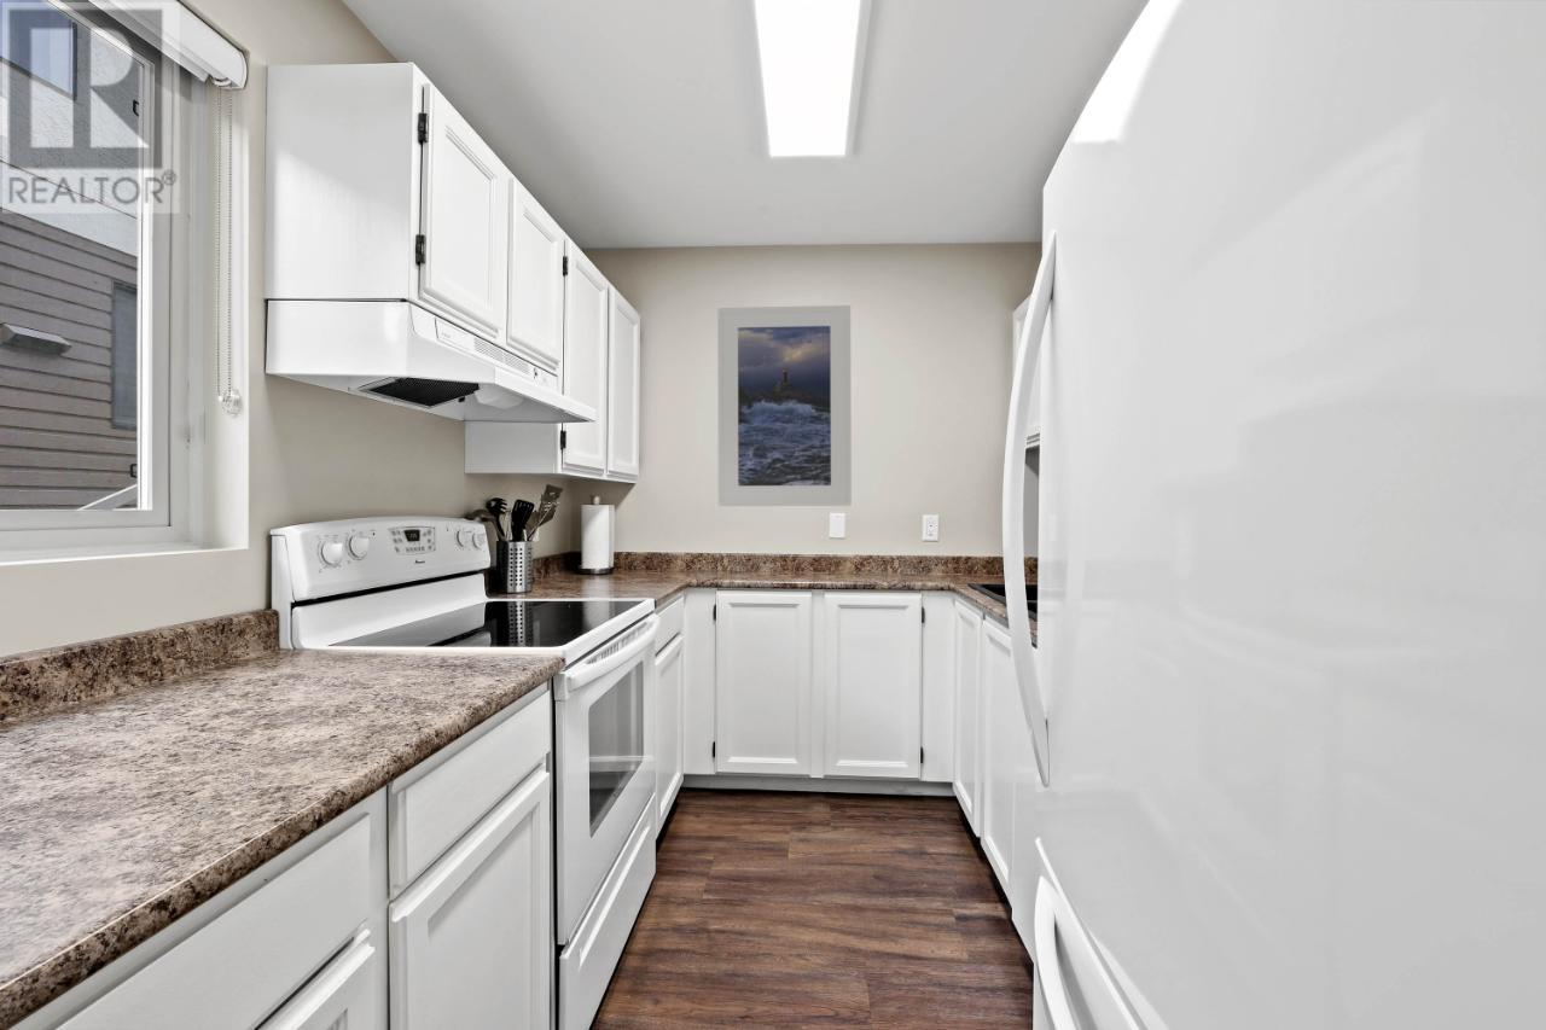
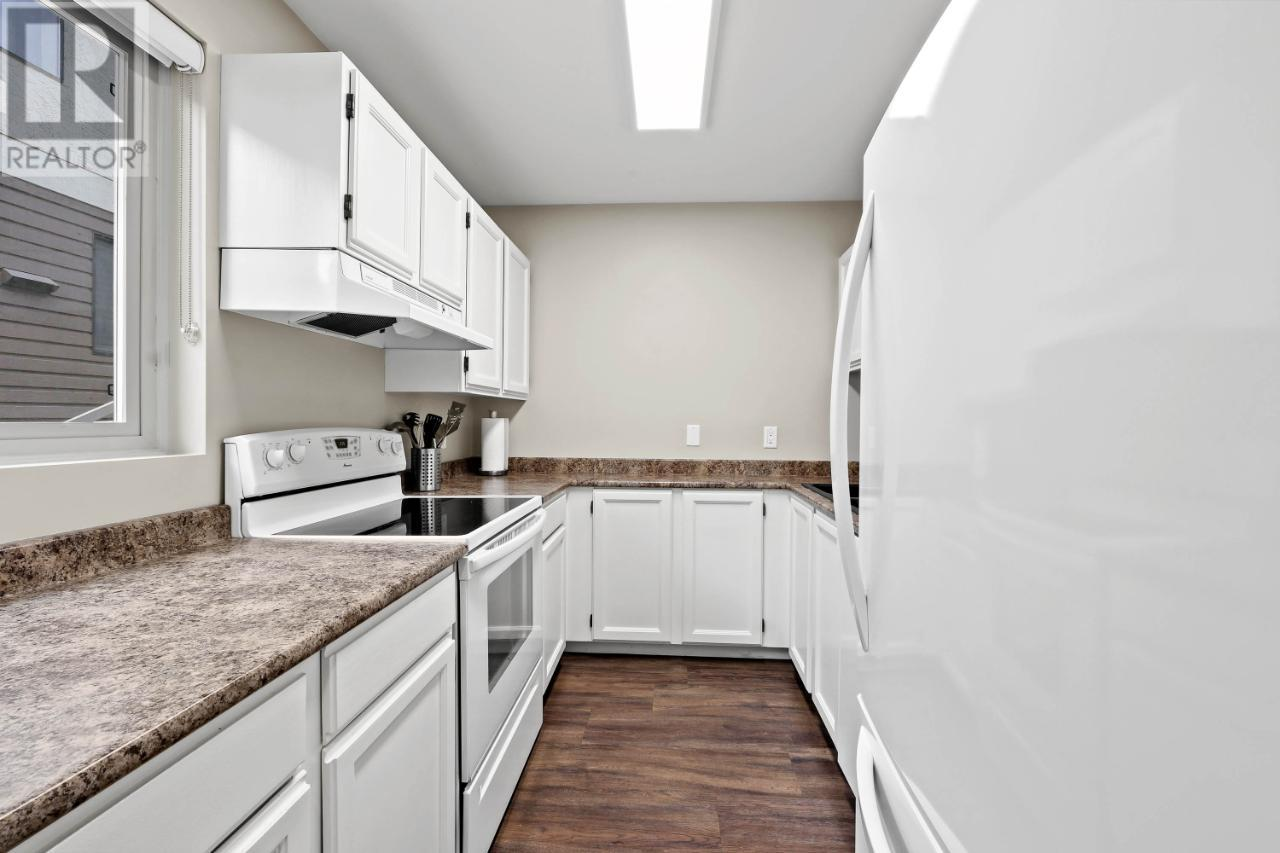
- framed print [716,304,853,507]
